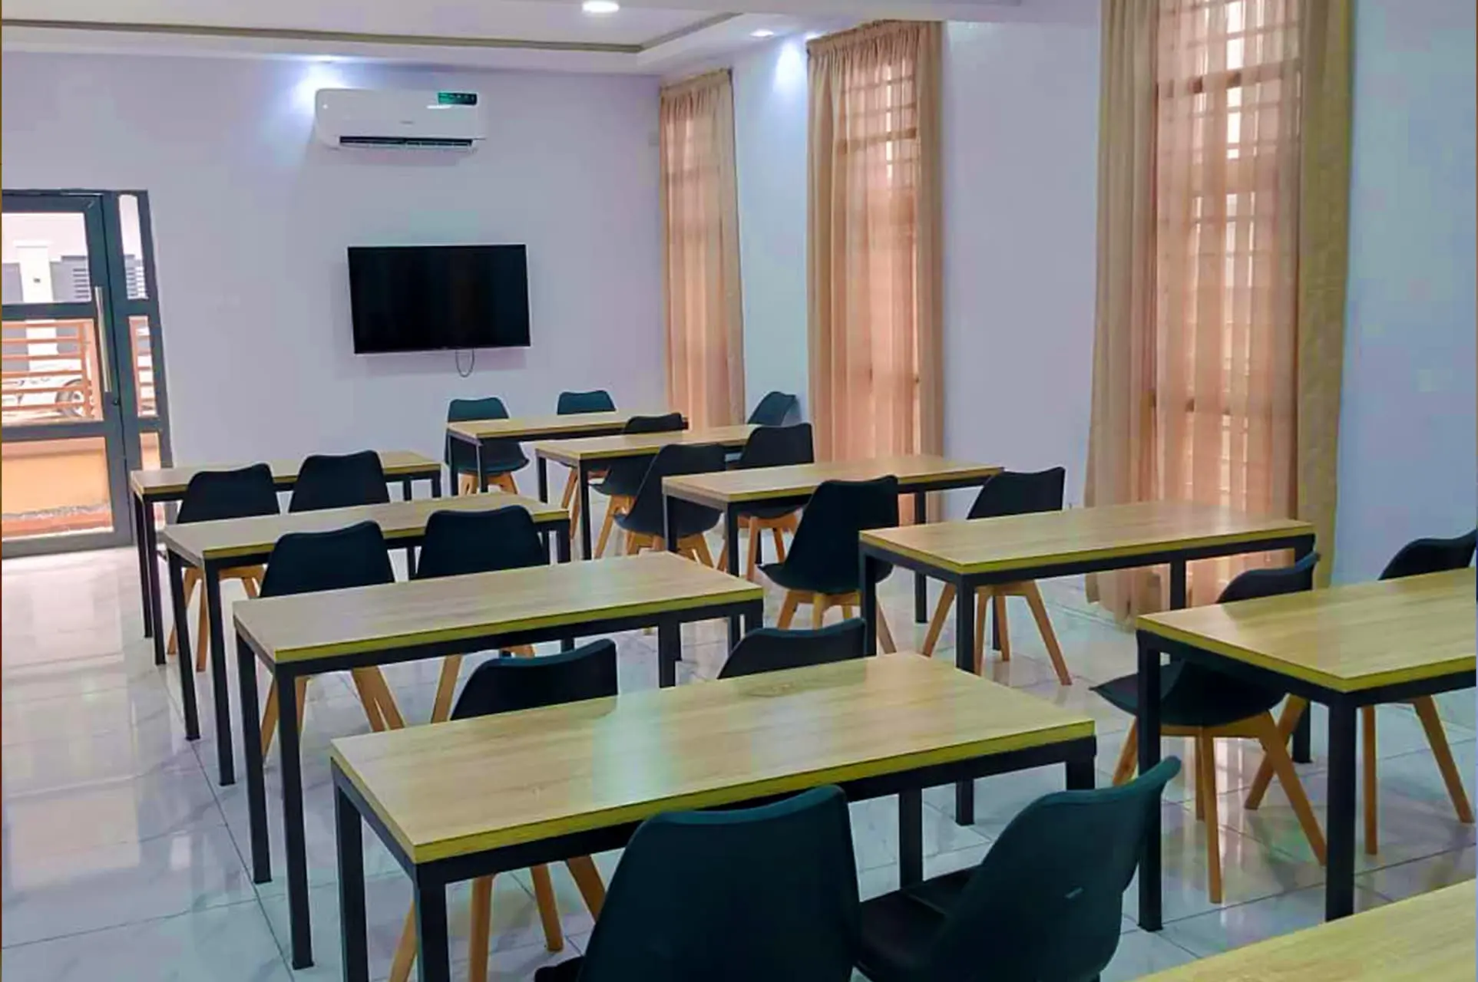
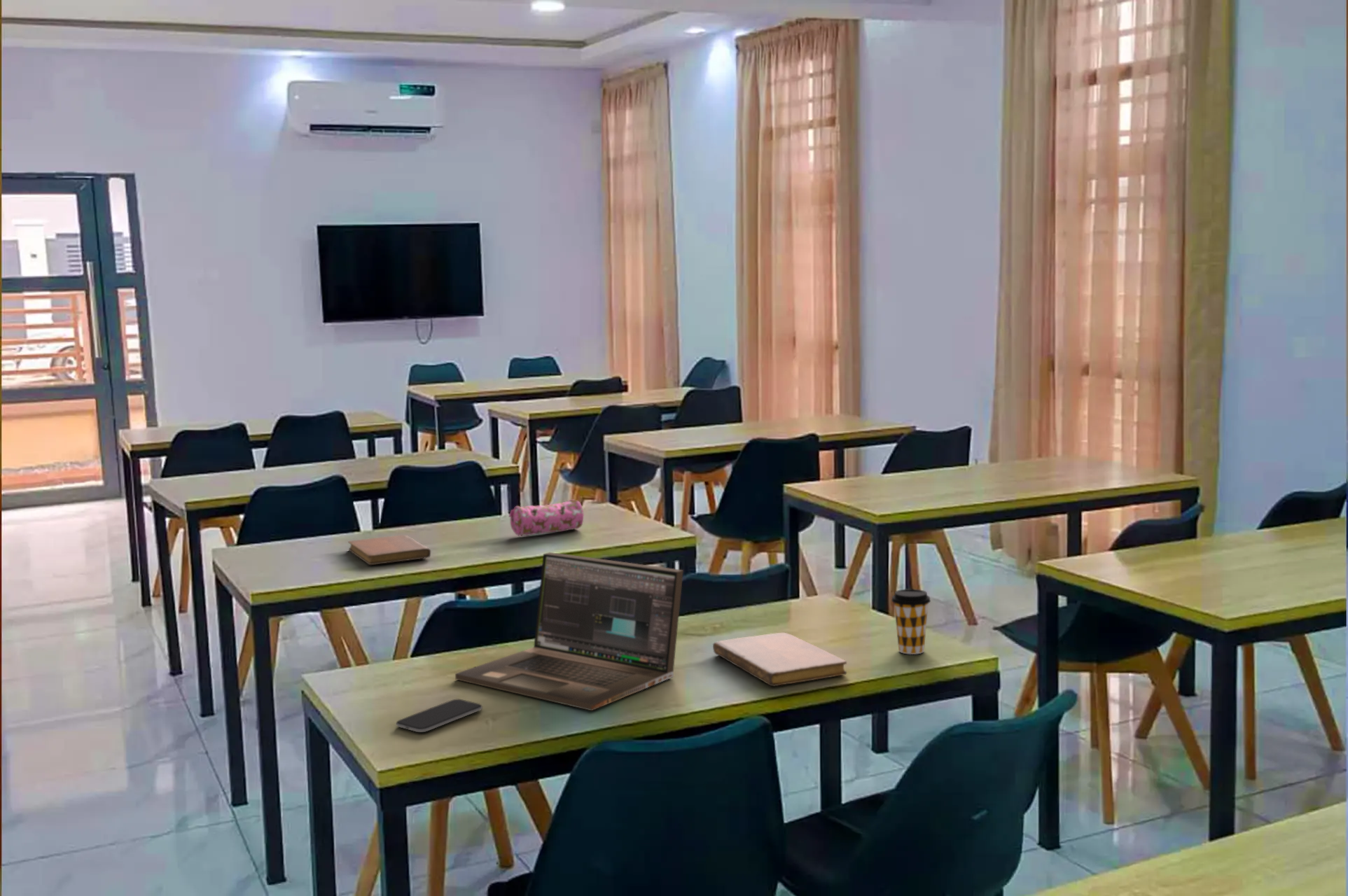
+ laptop [454,552,684,711]
+ pencil case [508,499,585,537]
+ notebook [712,632,847,687]
+ notebook [347,534,431,566]
+ coffee cup [891,588,931,655]
+ smartphone [396,699,483,733]
